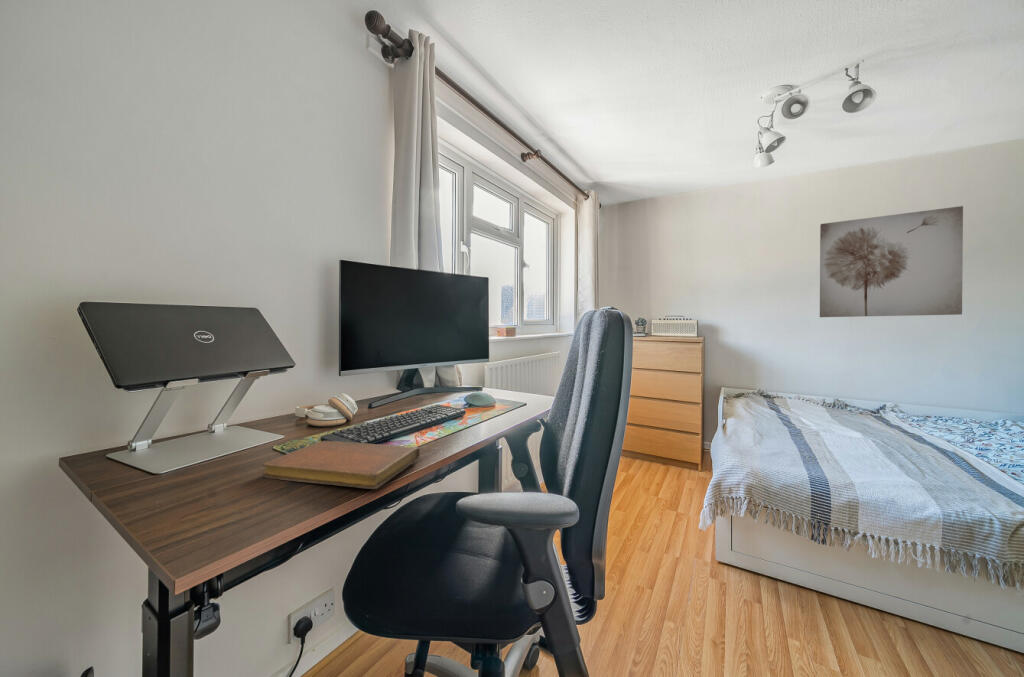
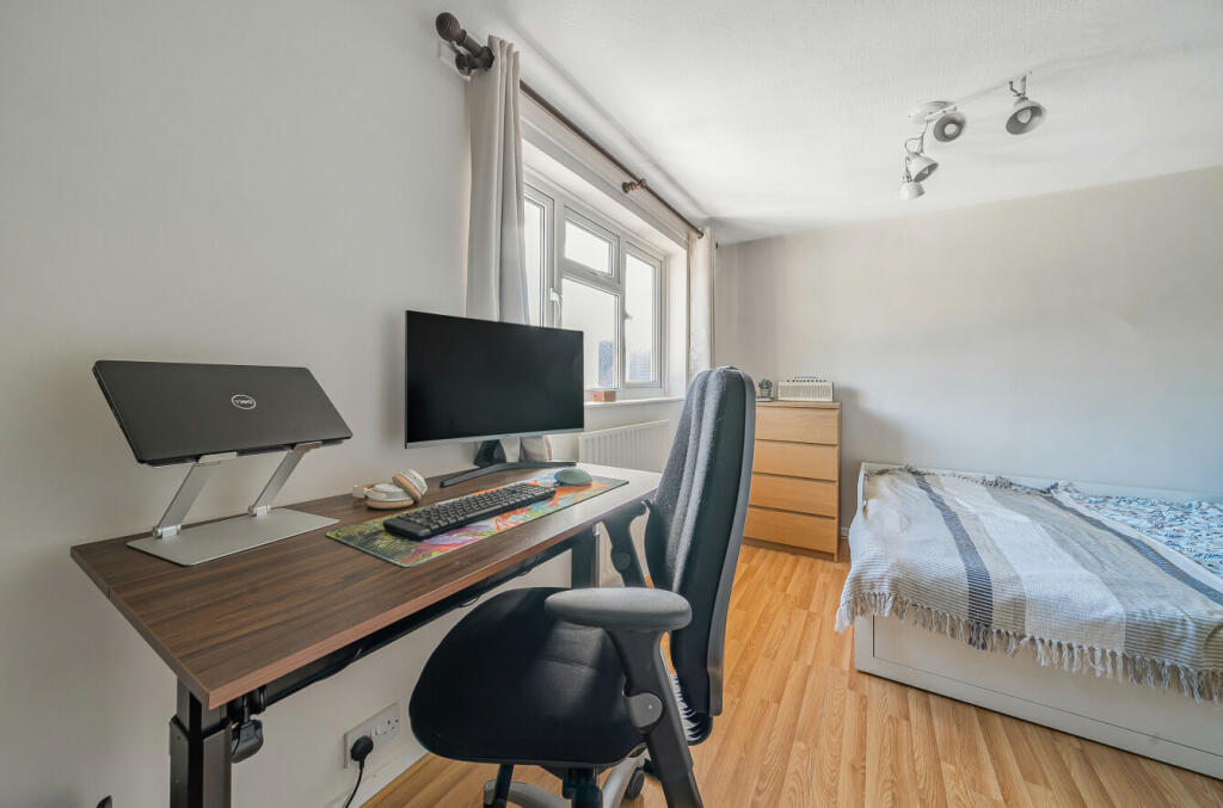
- wall art [819,205,964,318]
- notebook [262,440,421,490]
